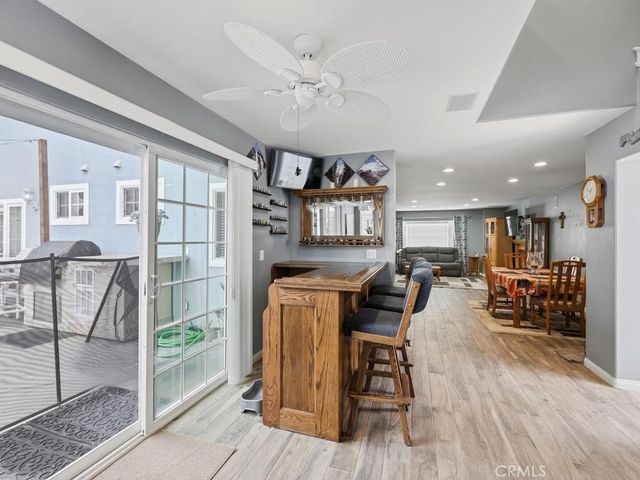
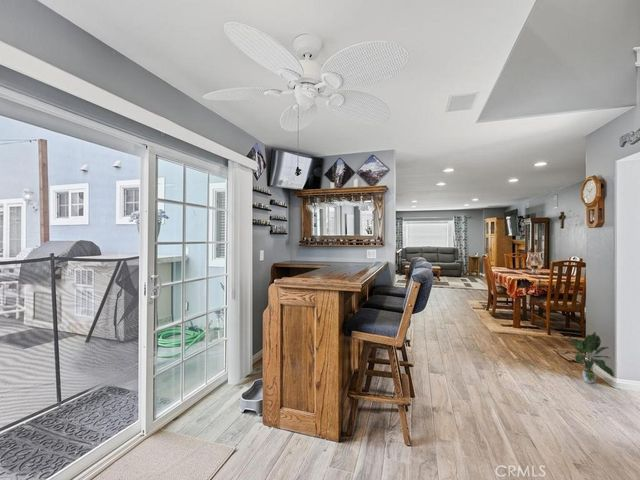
+ potted plant [564,331,615,384]
